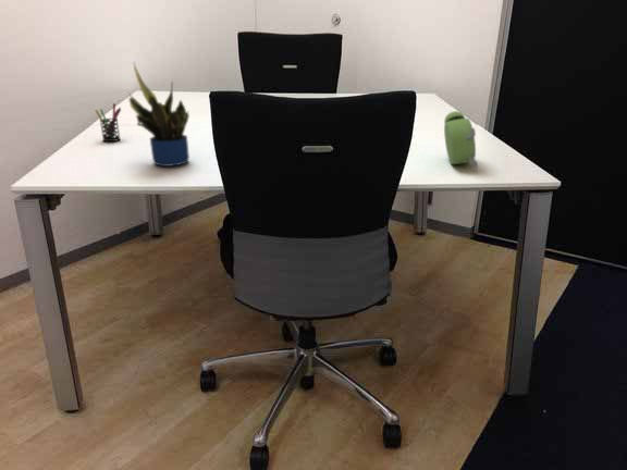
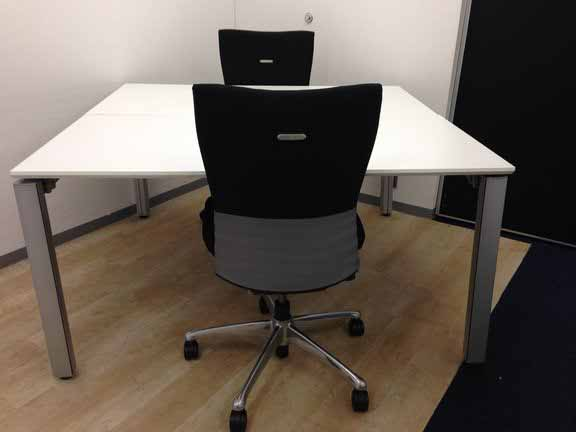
- potted plant [126,61,190,168]
- alarm clock [443,110,478,172]
- pen holder [94,102,122,143]
